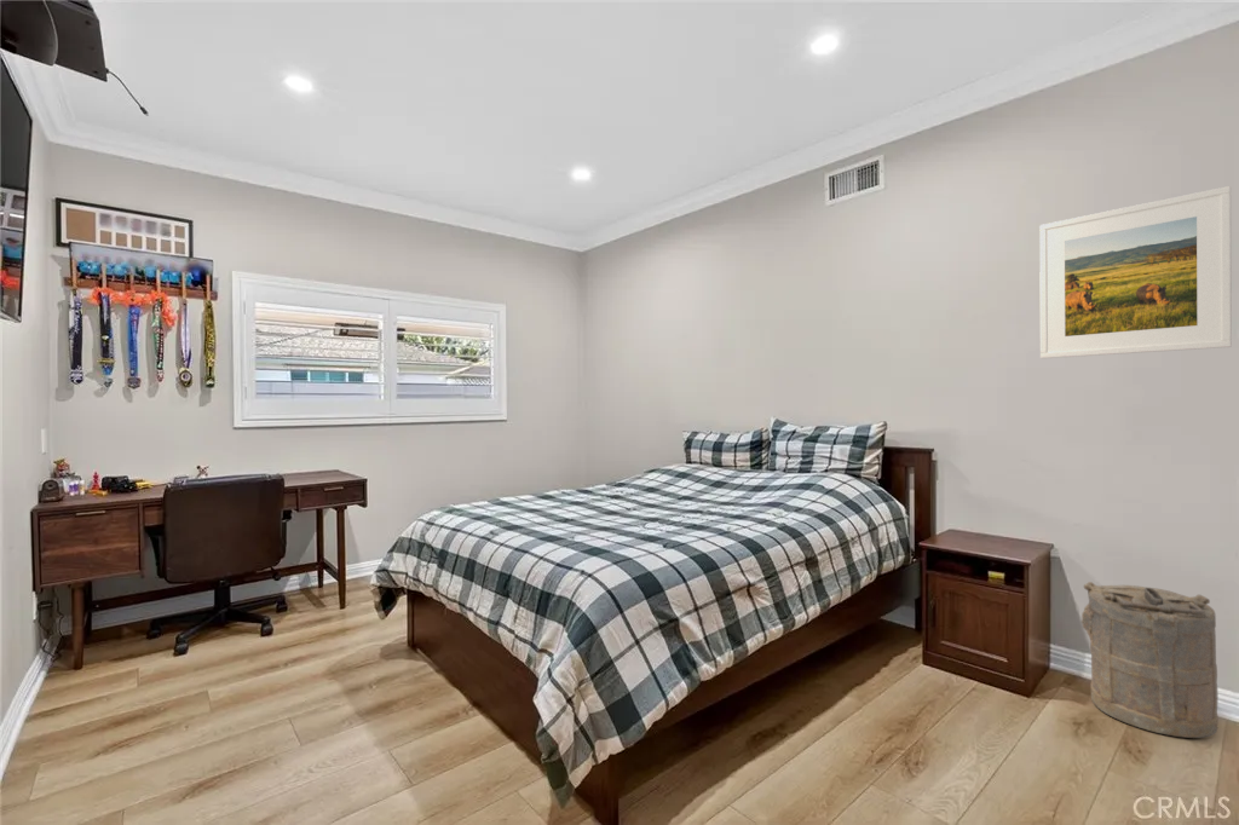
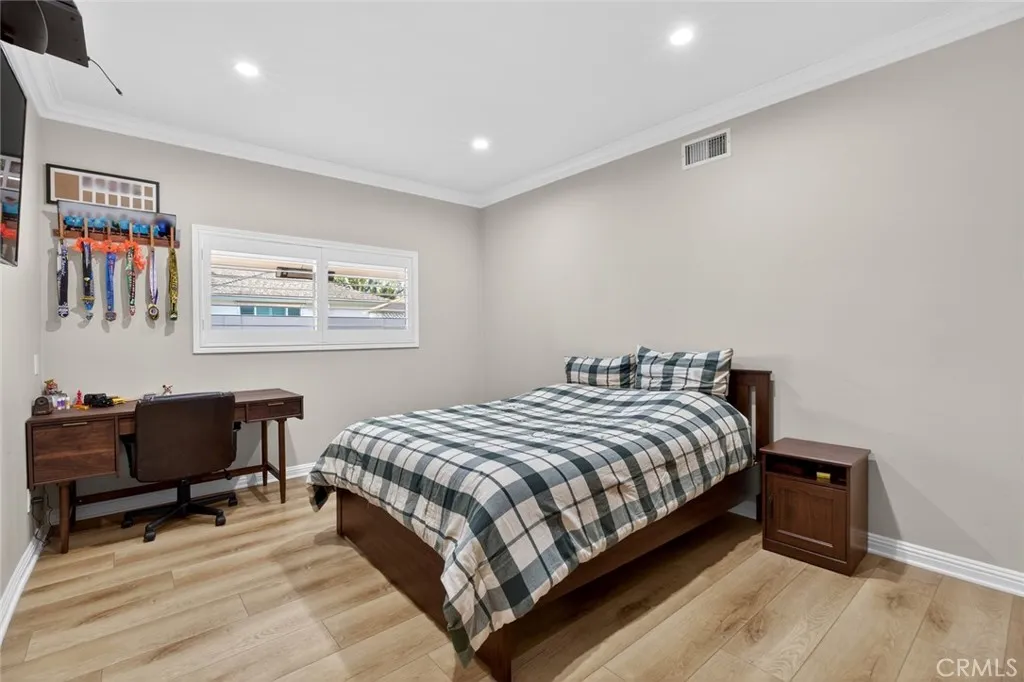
- laundry hamper [1080,581,1220,739]
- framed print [1038,185,1233,359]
